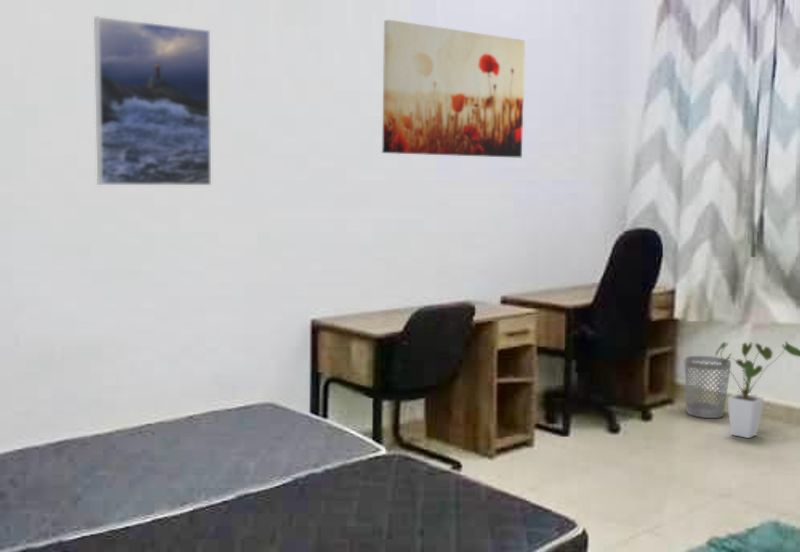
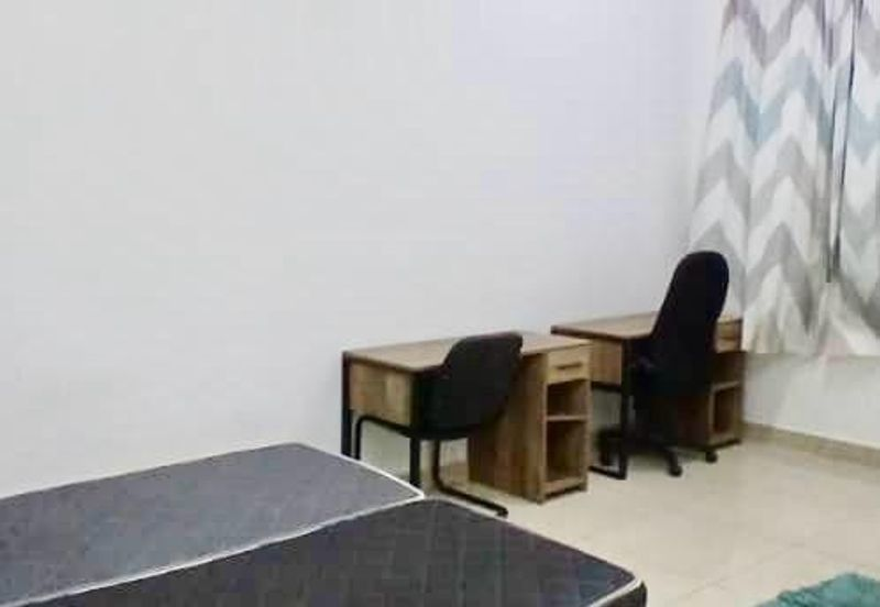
- wall art [381,19,526,158]
- house plant [714,340,800,439]
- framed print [93,16,212,186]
- wastebasket [684,355,732,419]
